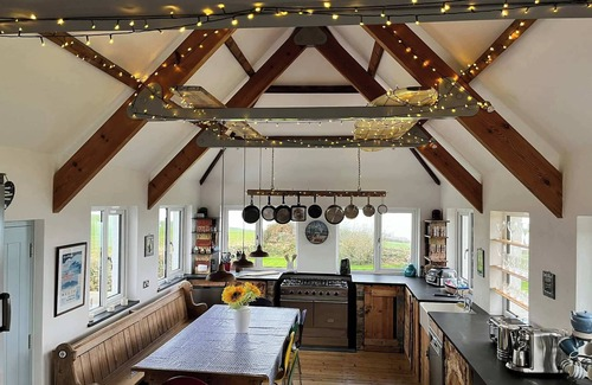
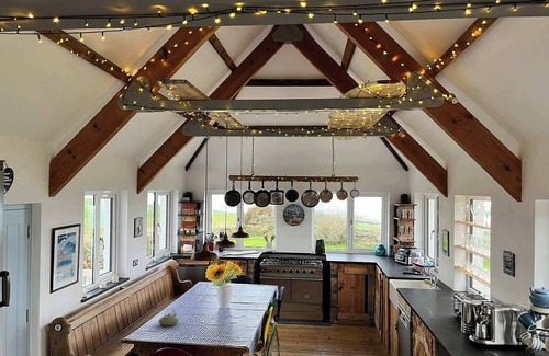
+ teapot [158,307,180,328]
